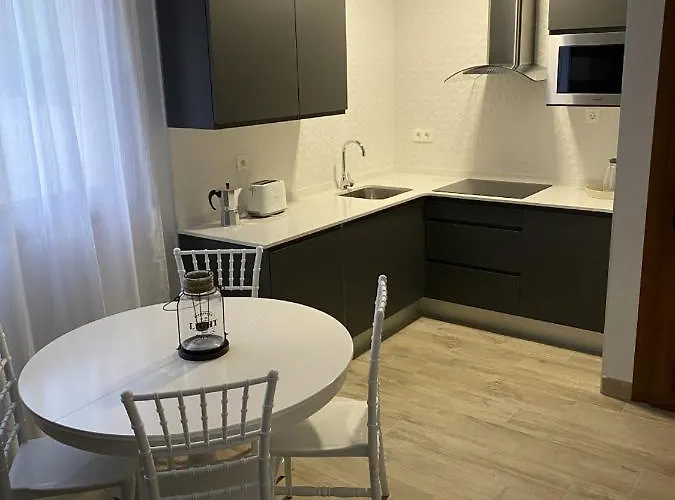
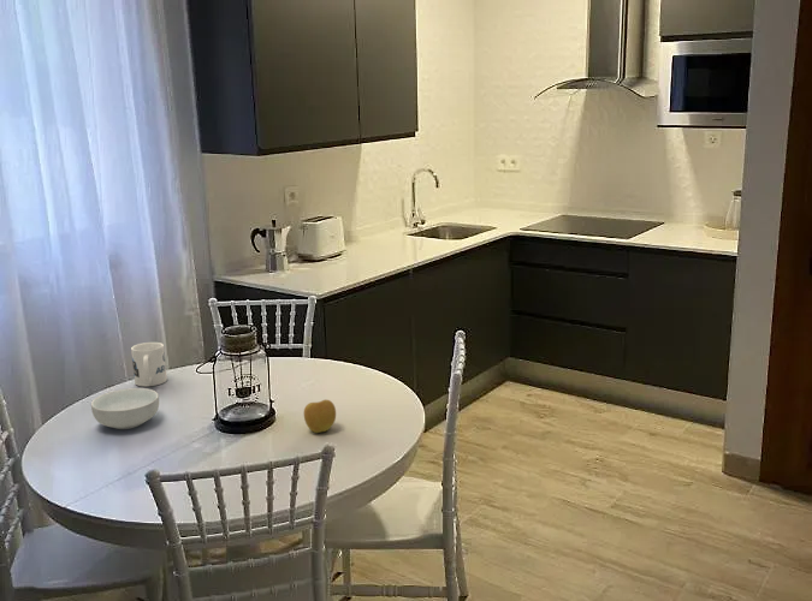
+ apple [303,399,337,434]
+ cereal bowl [90,387,160,430]
+ mug [130,341,168,387]
